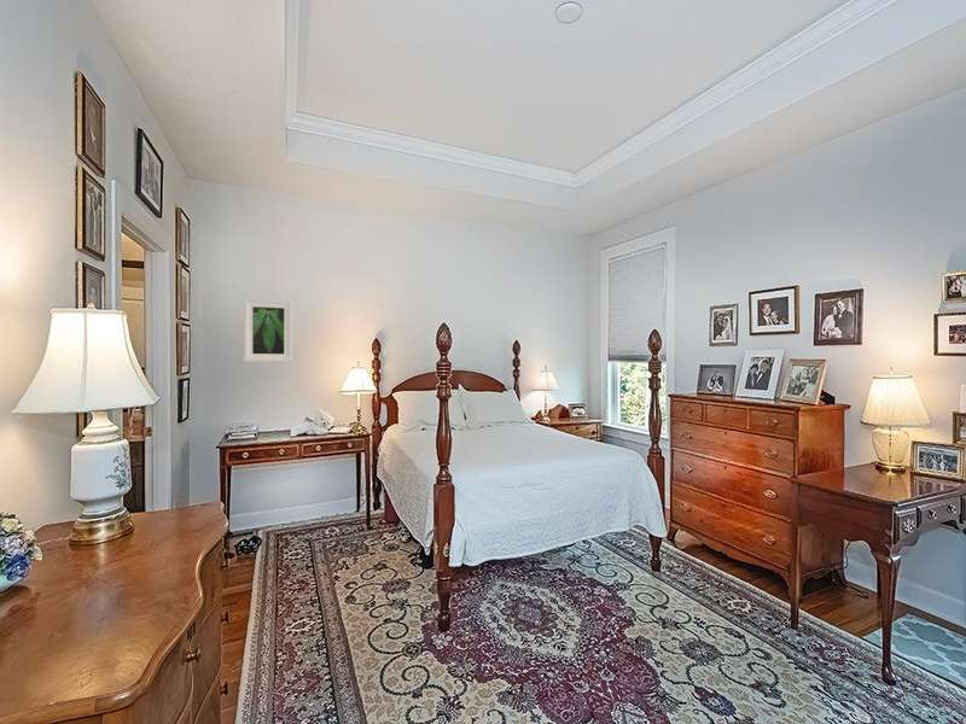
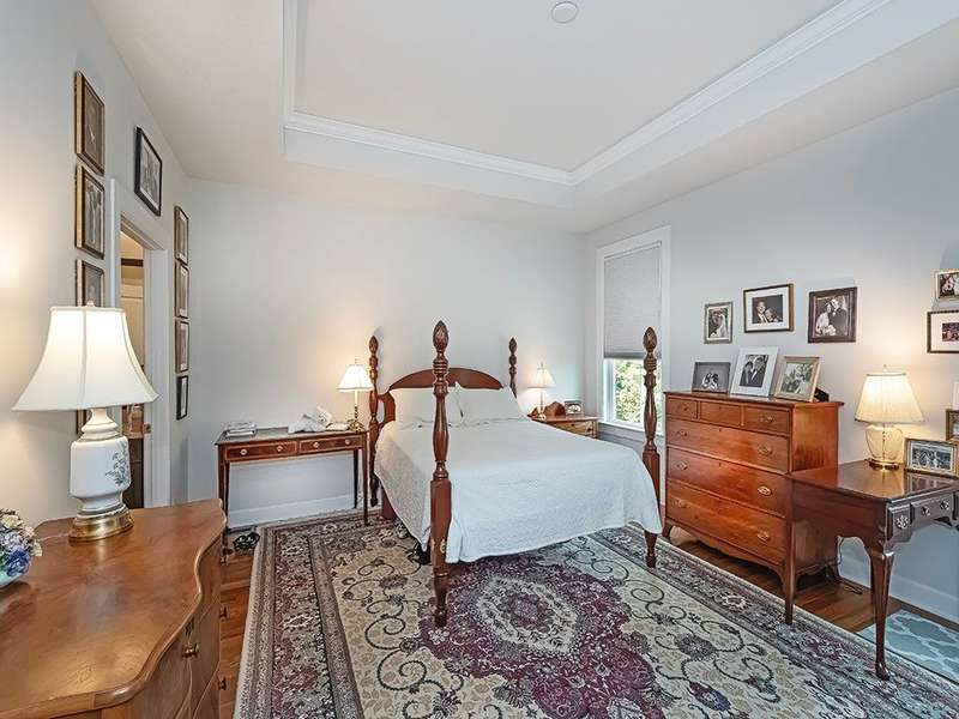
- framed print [243,298,293,362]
